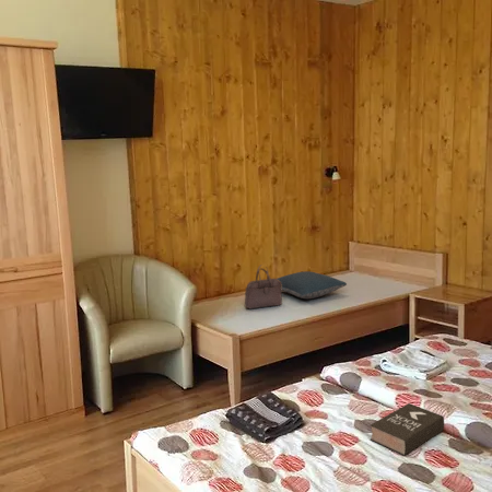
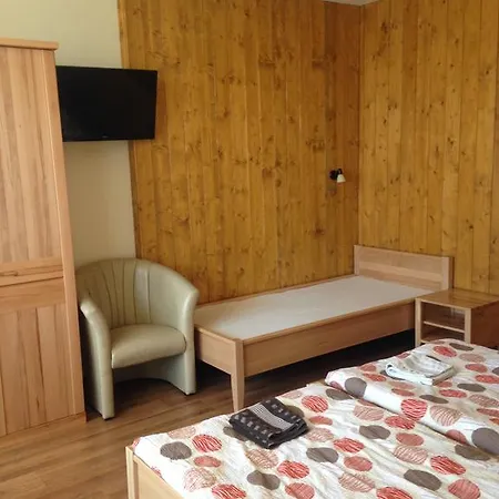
- pillow [276,270,348,300]
- book [370,402,445,456]
- handbag [244,265,283,311]
